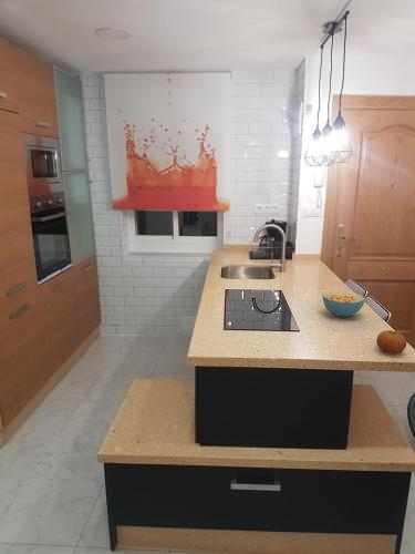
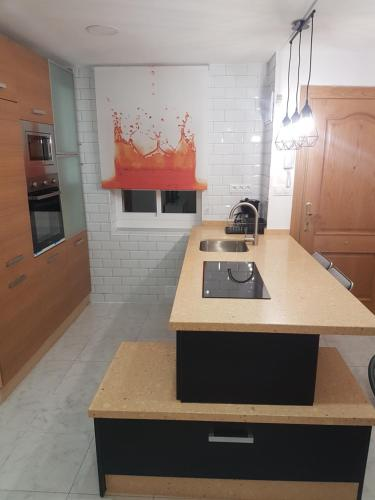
- fruit [375,329,407,355]
- cereal bowl [321,289,366,318]
